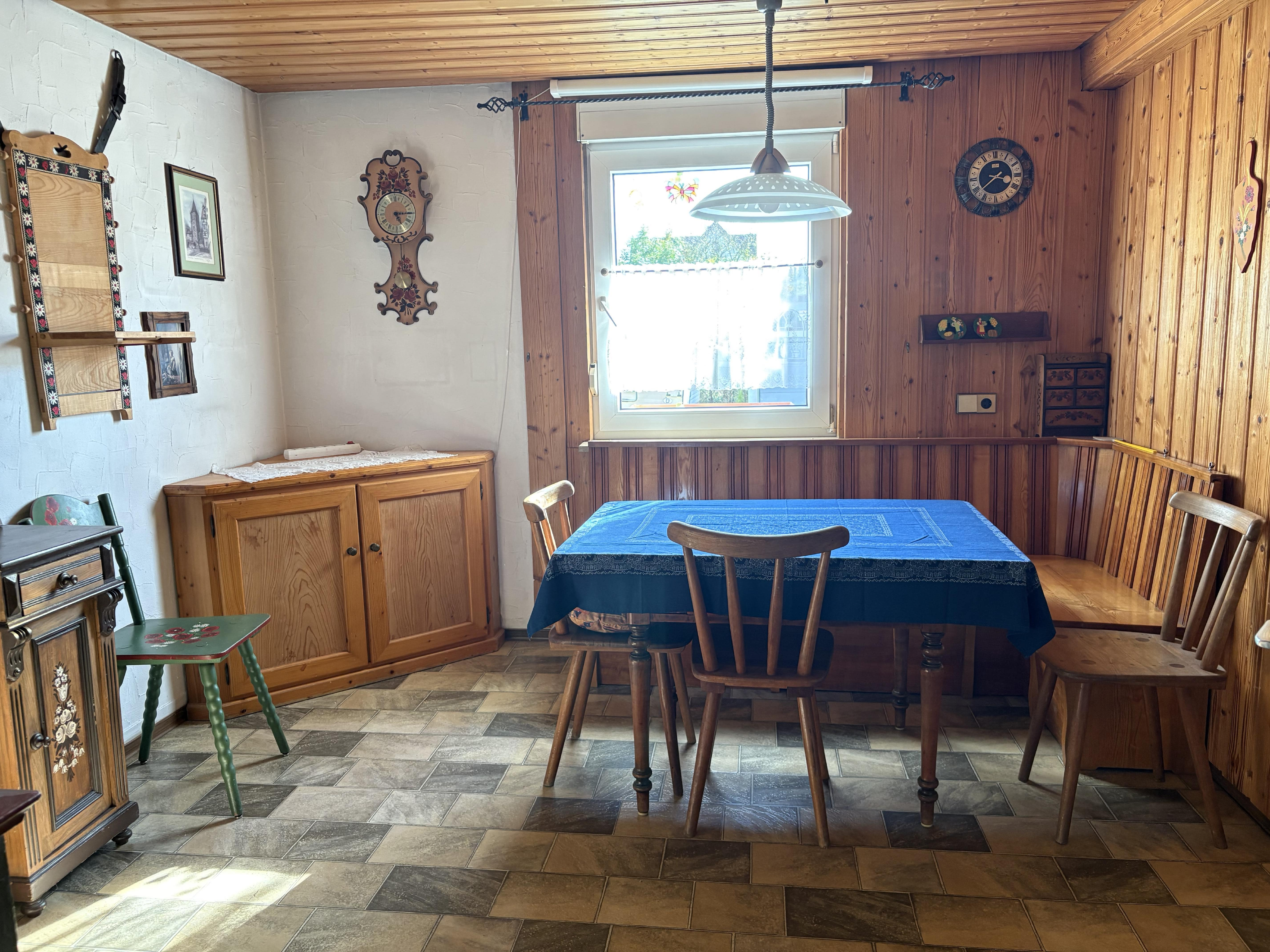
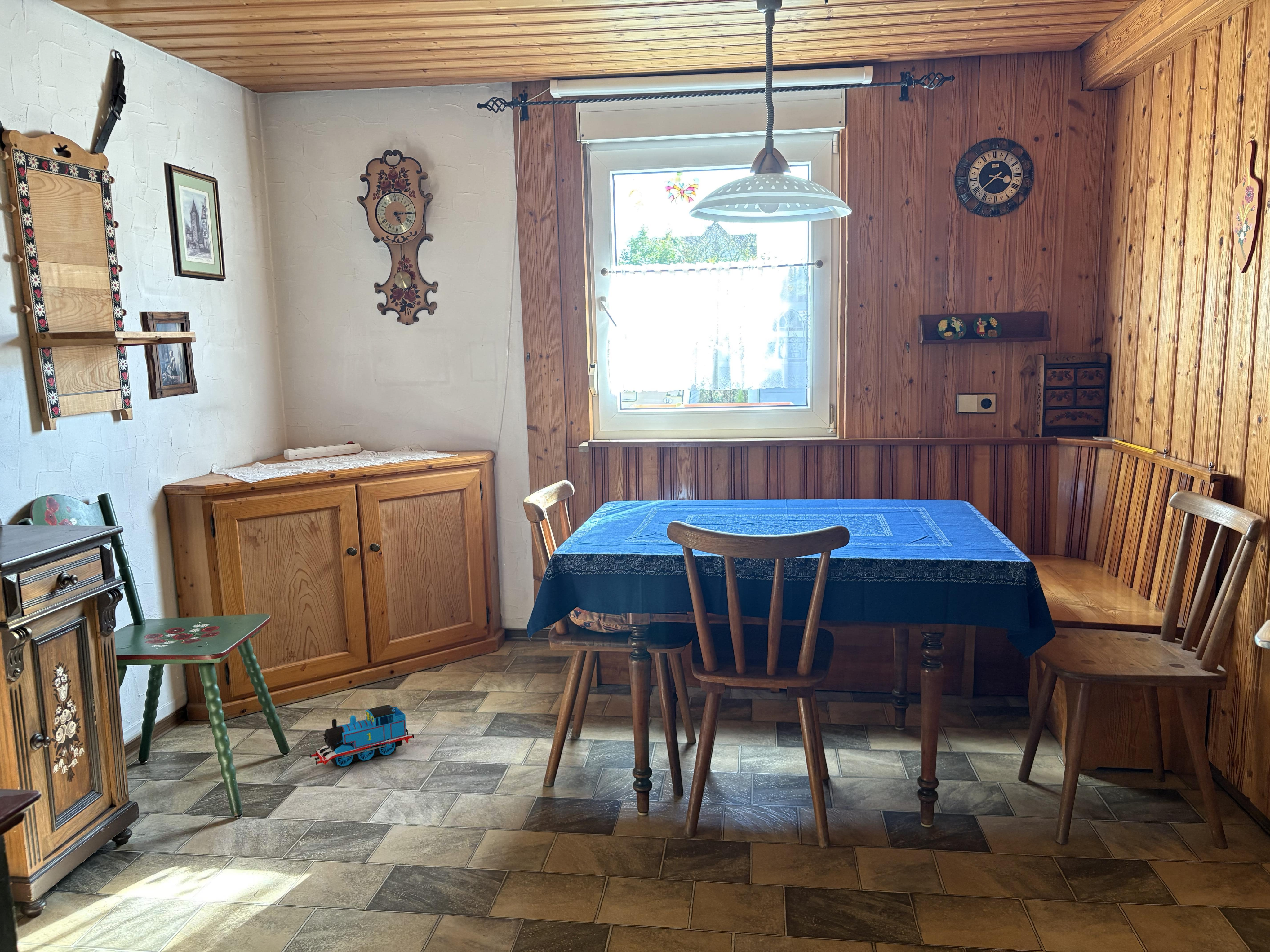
+ toy train [309,704,415,767]
